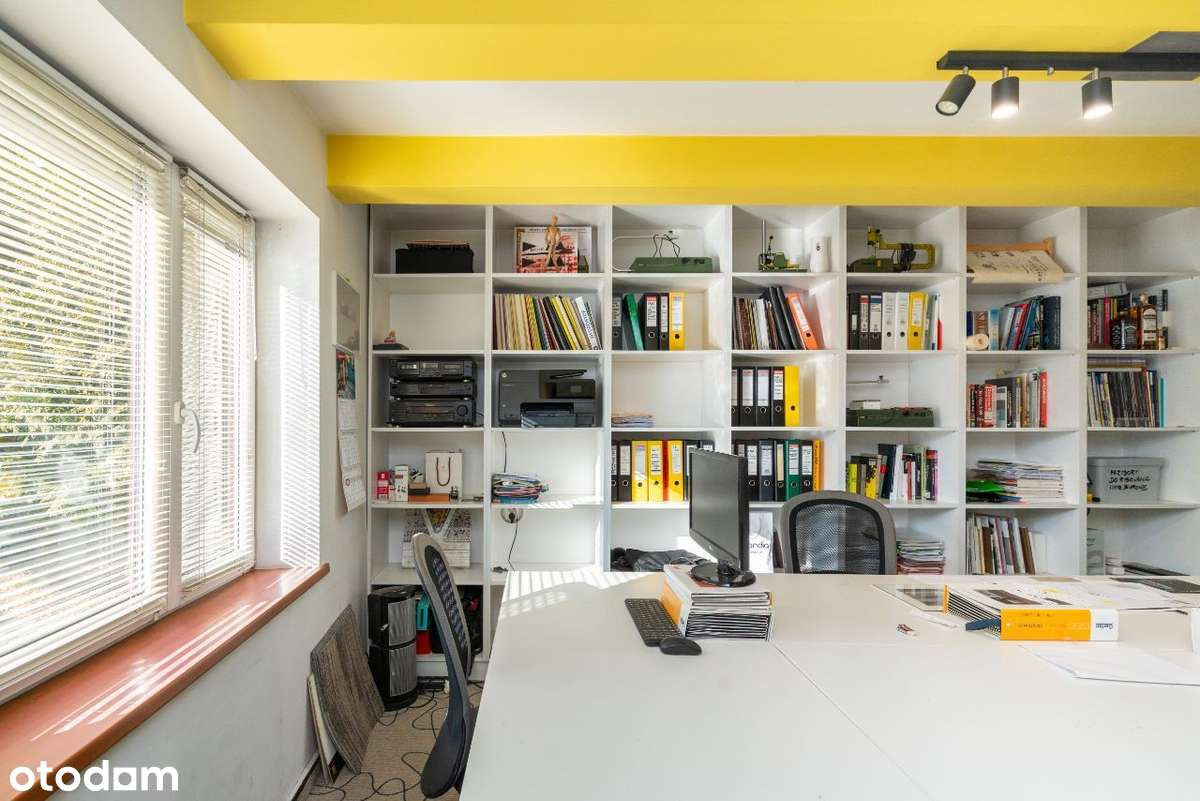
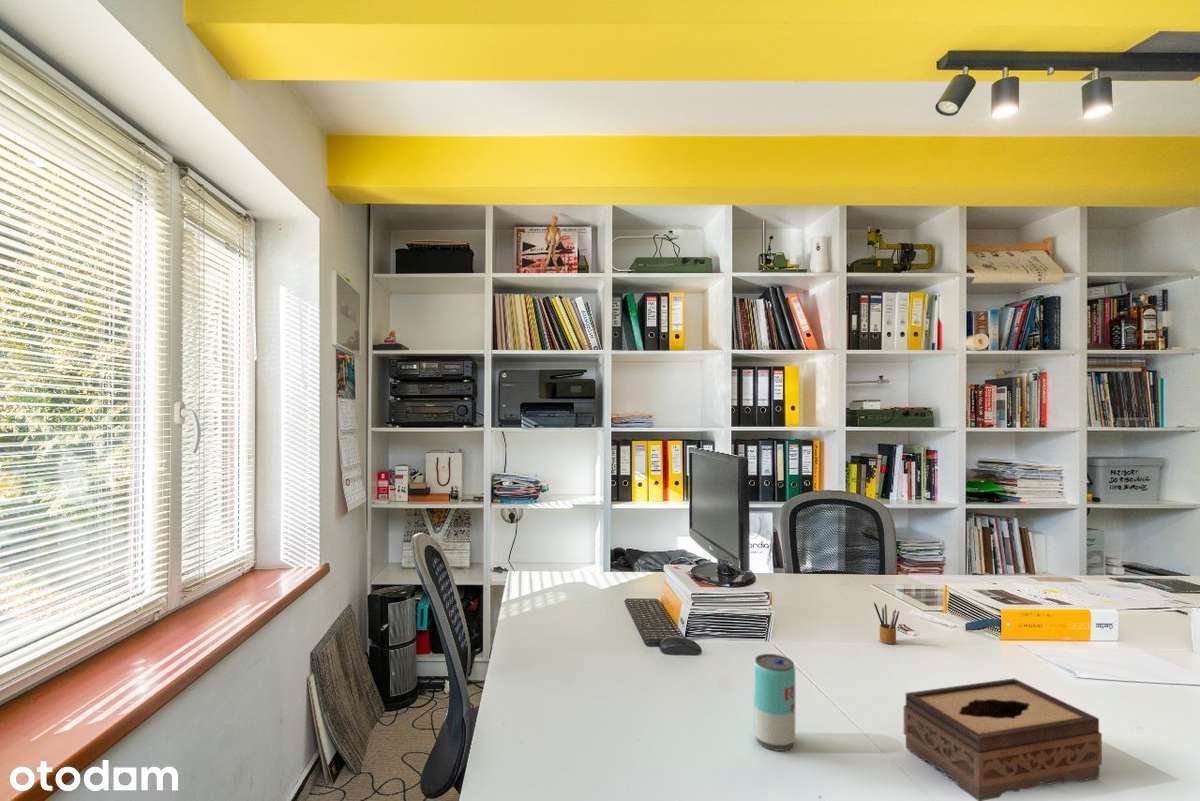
+ pencil box [873,601,900,645]
+ tissue box [903,678,1103,801]
+ beverage can [753,653,796,752]
